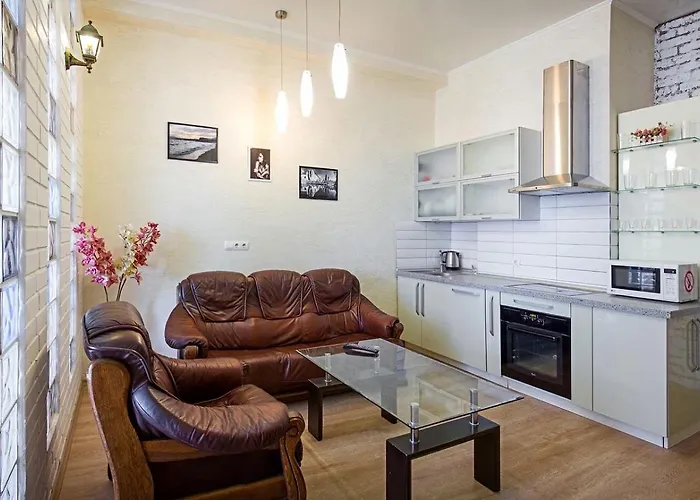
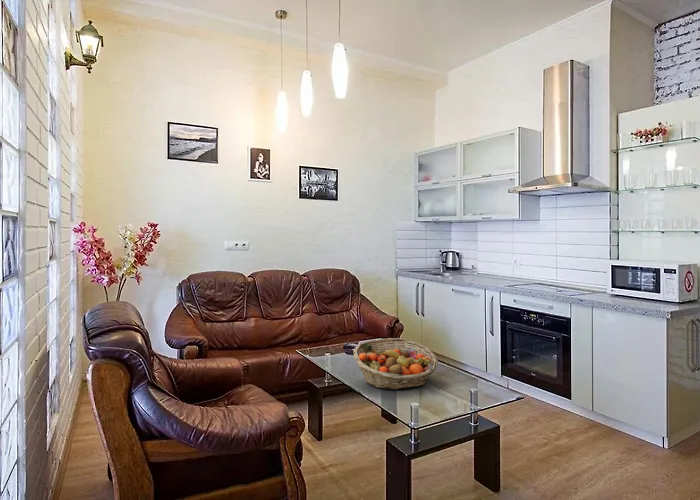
+ fruit basket [353,337,440,391]
